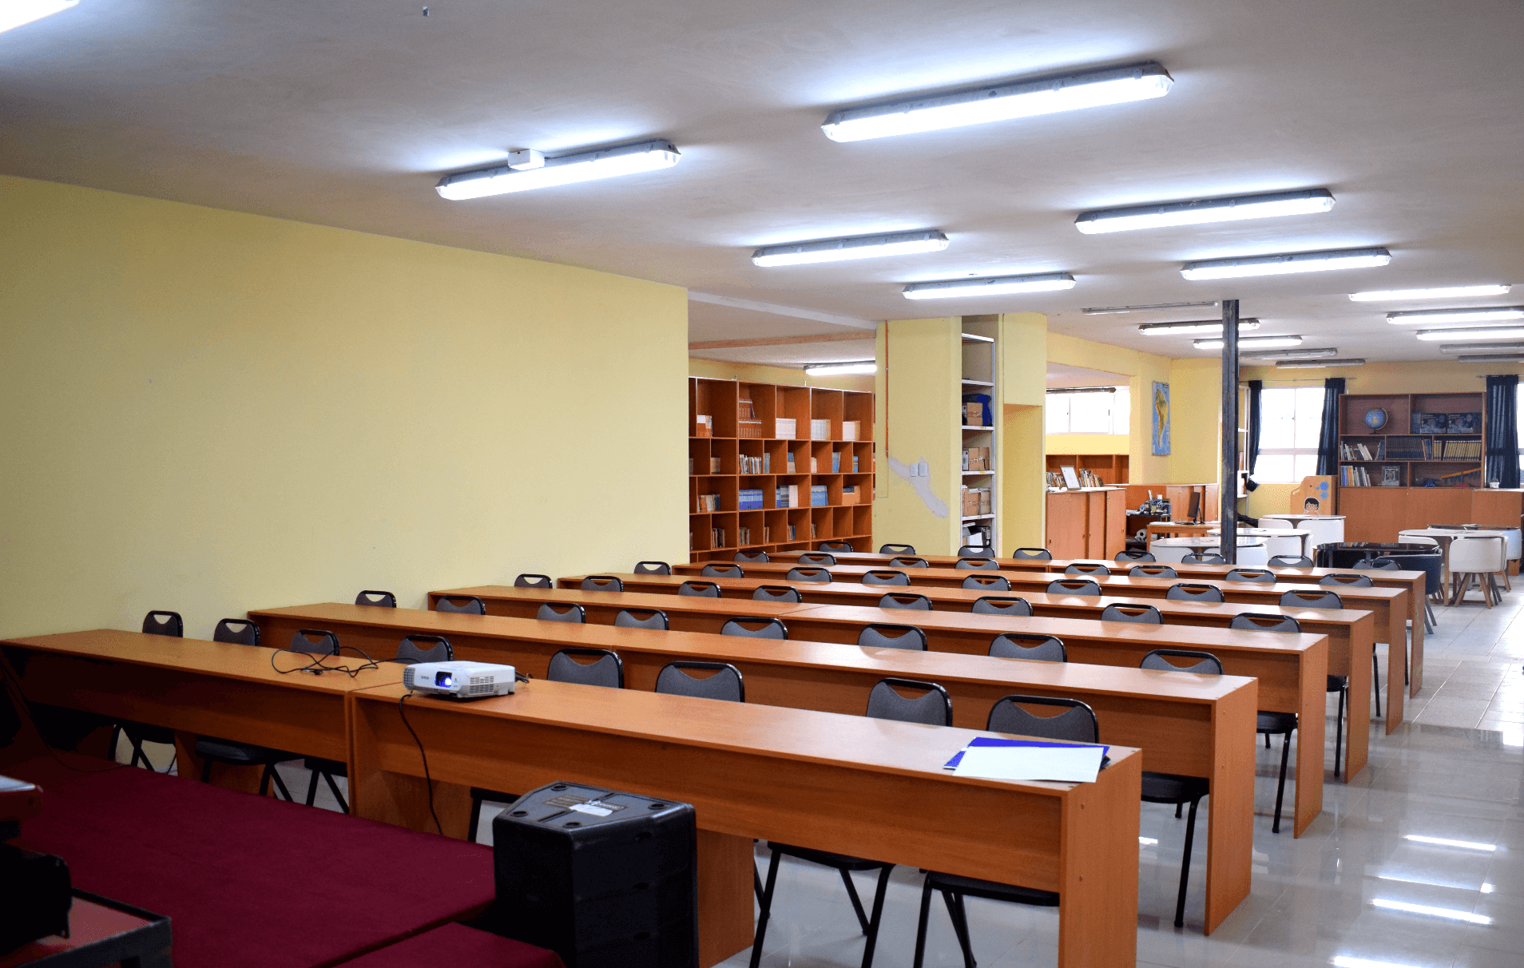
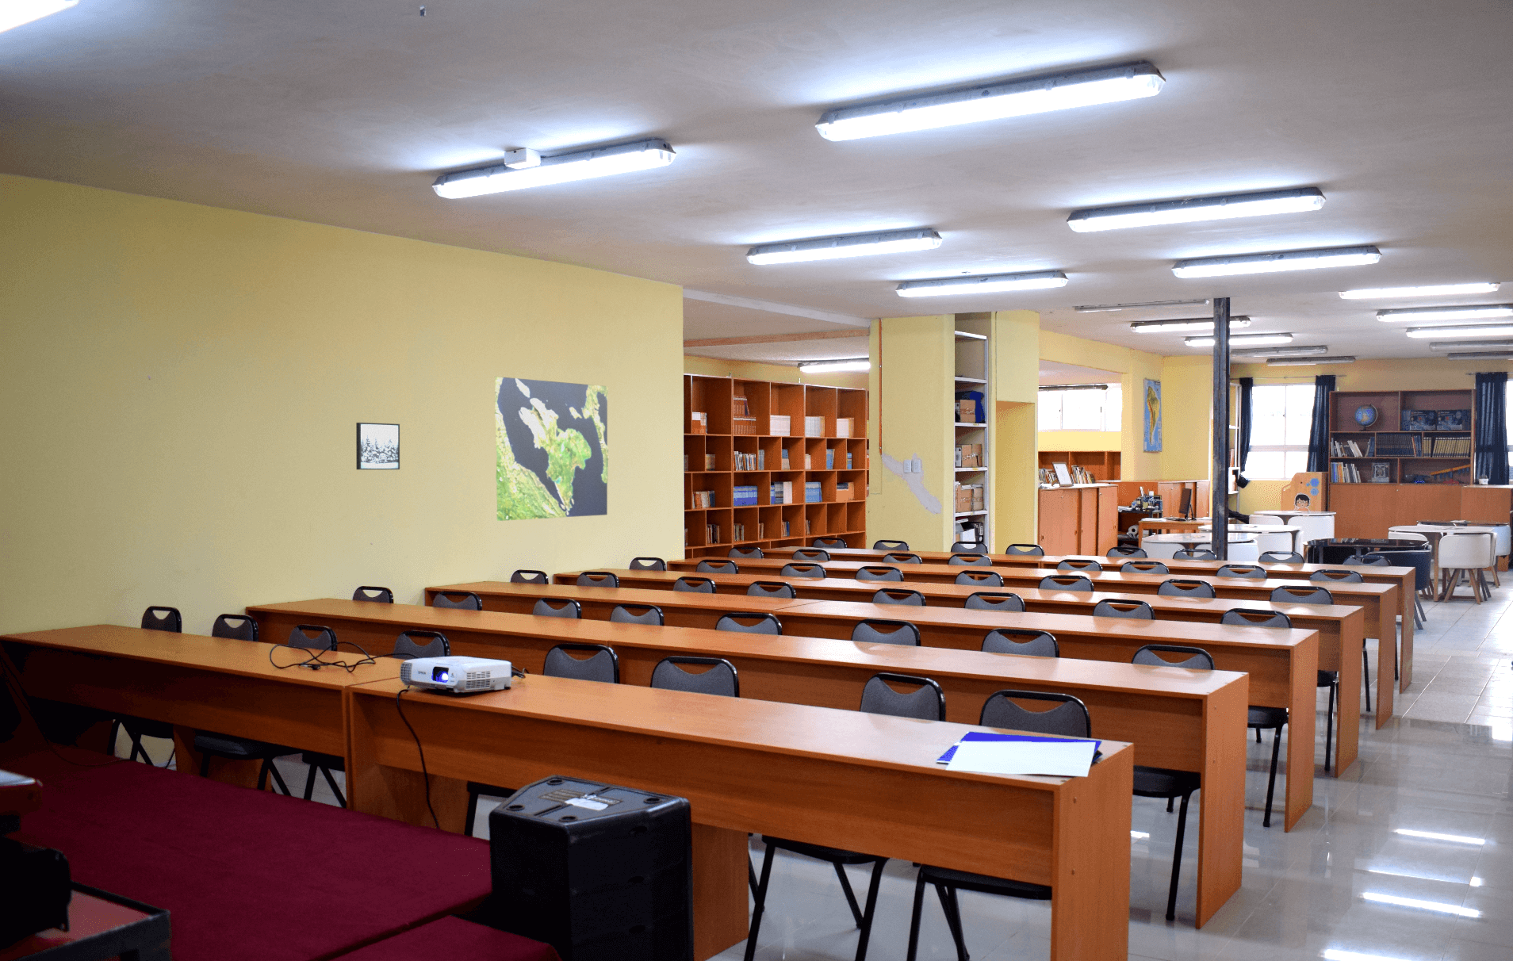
+ world map [494,376,609,521]
+ wall art [355,422,400,471]
